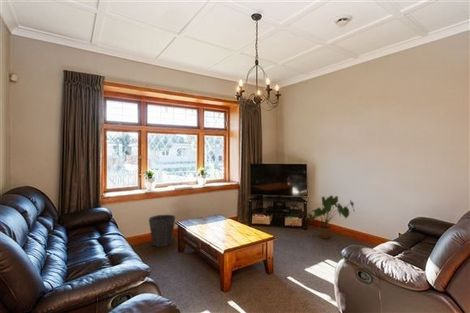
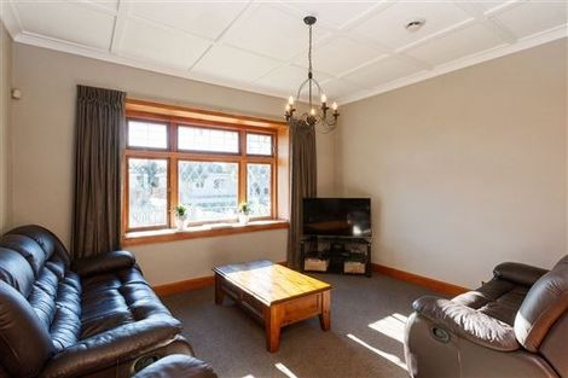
- house plant [305,195,356,240]
- waste bin [148,214,176,248]
